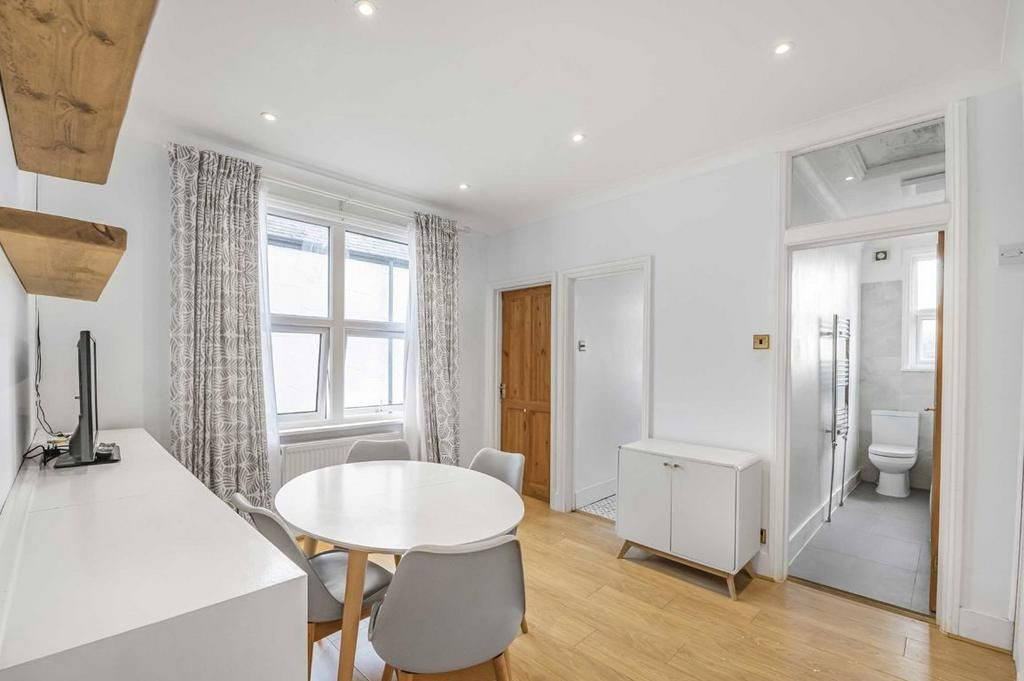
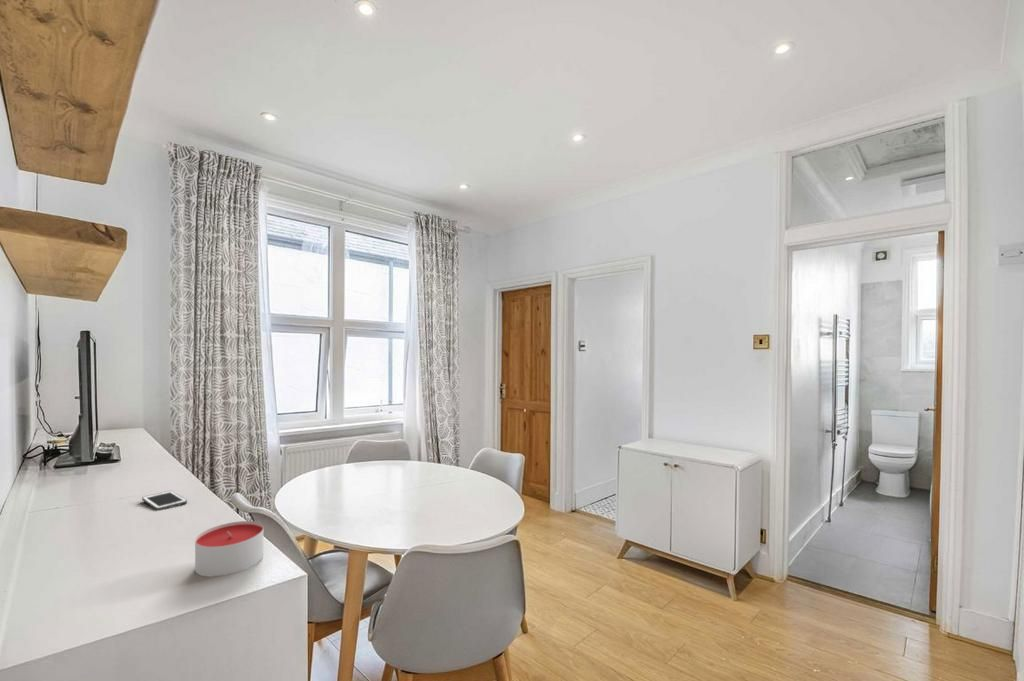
+ candle [194,520,264,577]
+ cell phone [141,490,188,511]
